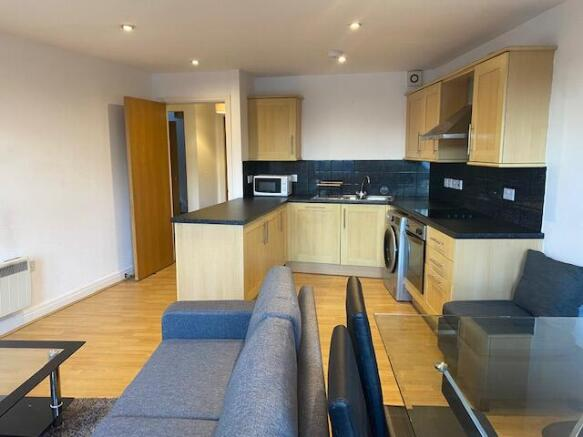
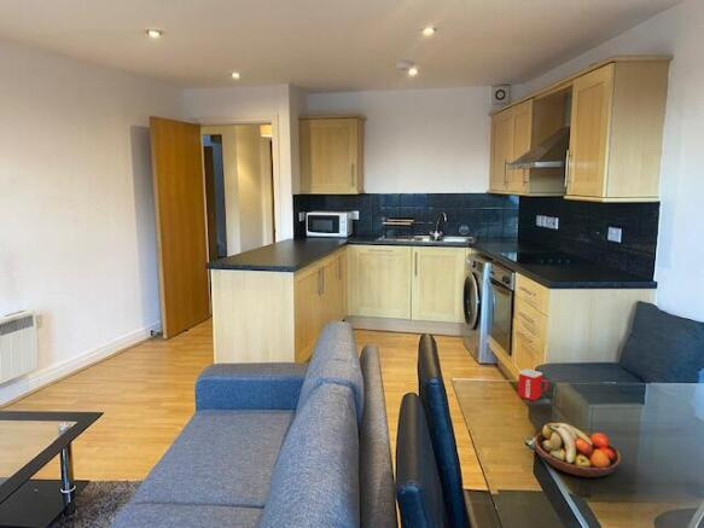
+ fruit bowl [534,422,622,478]
+ mug [517,369,548,401]
